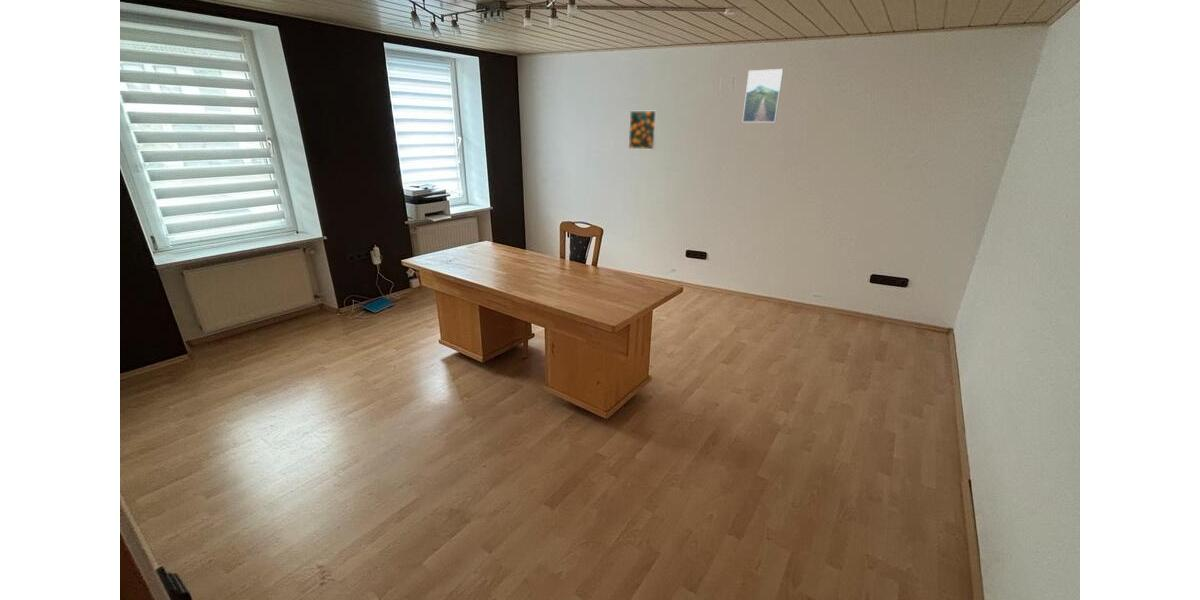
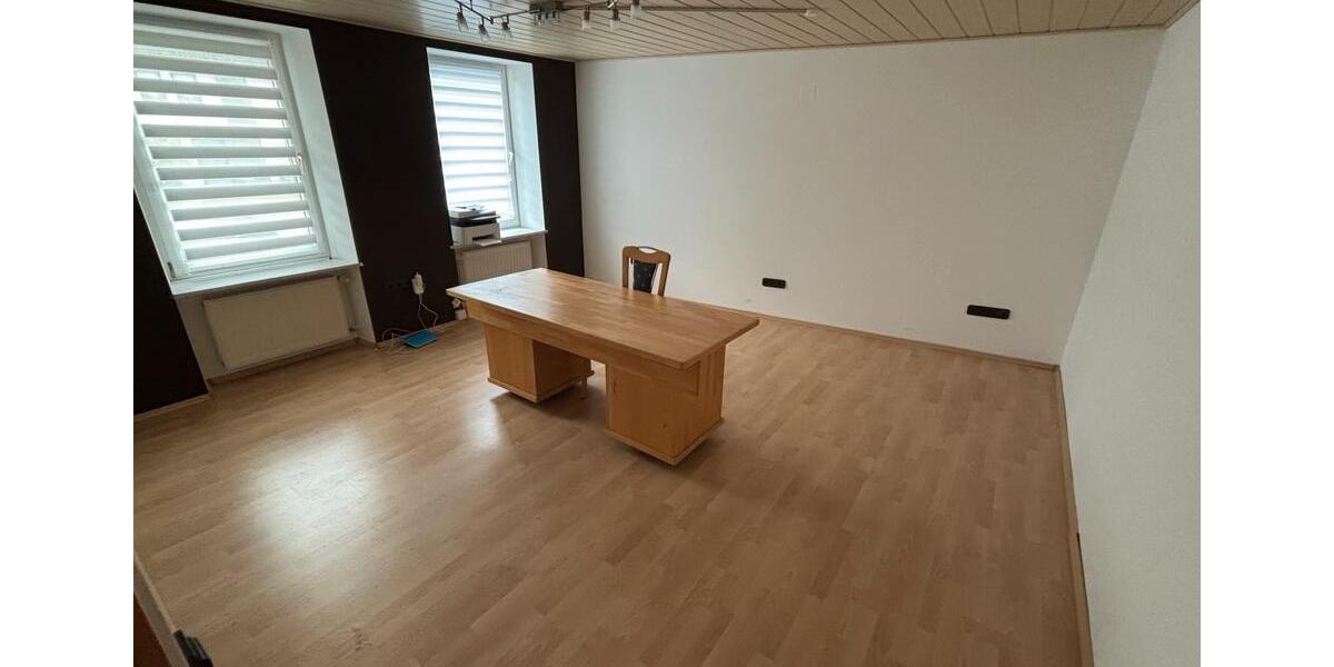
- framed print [741,68,784,123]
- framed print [628,110,658,151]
